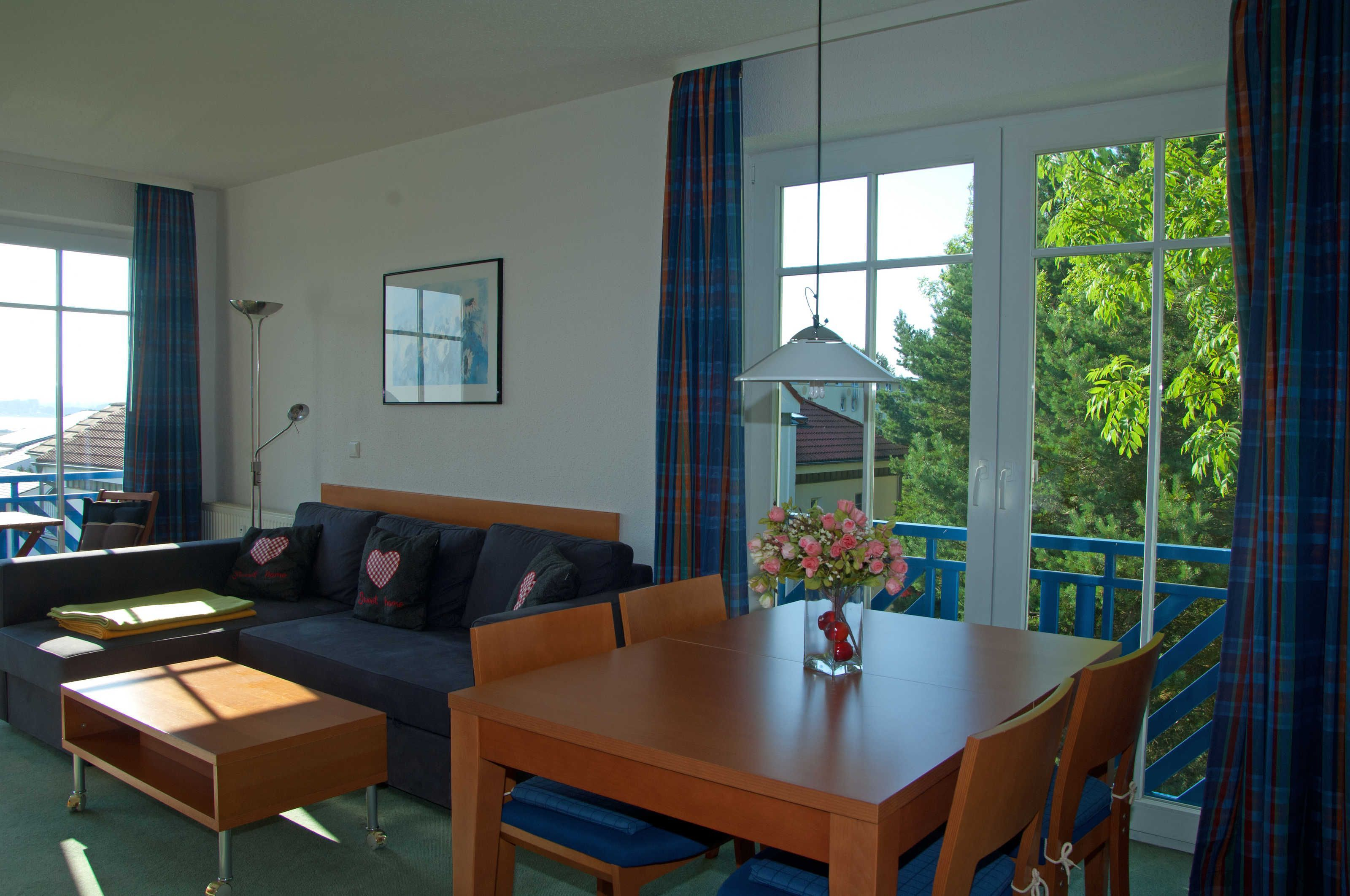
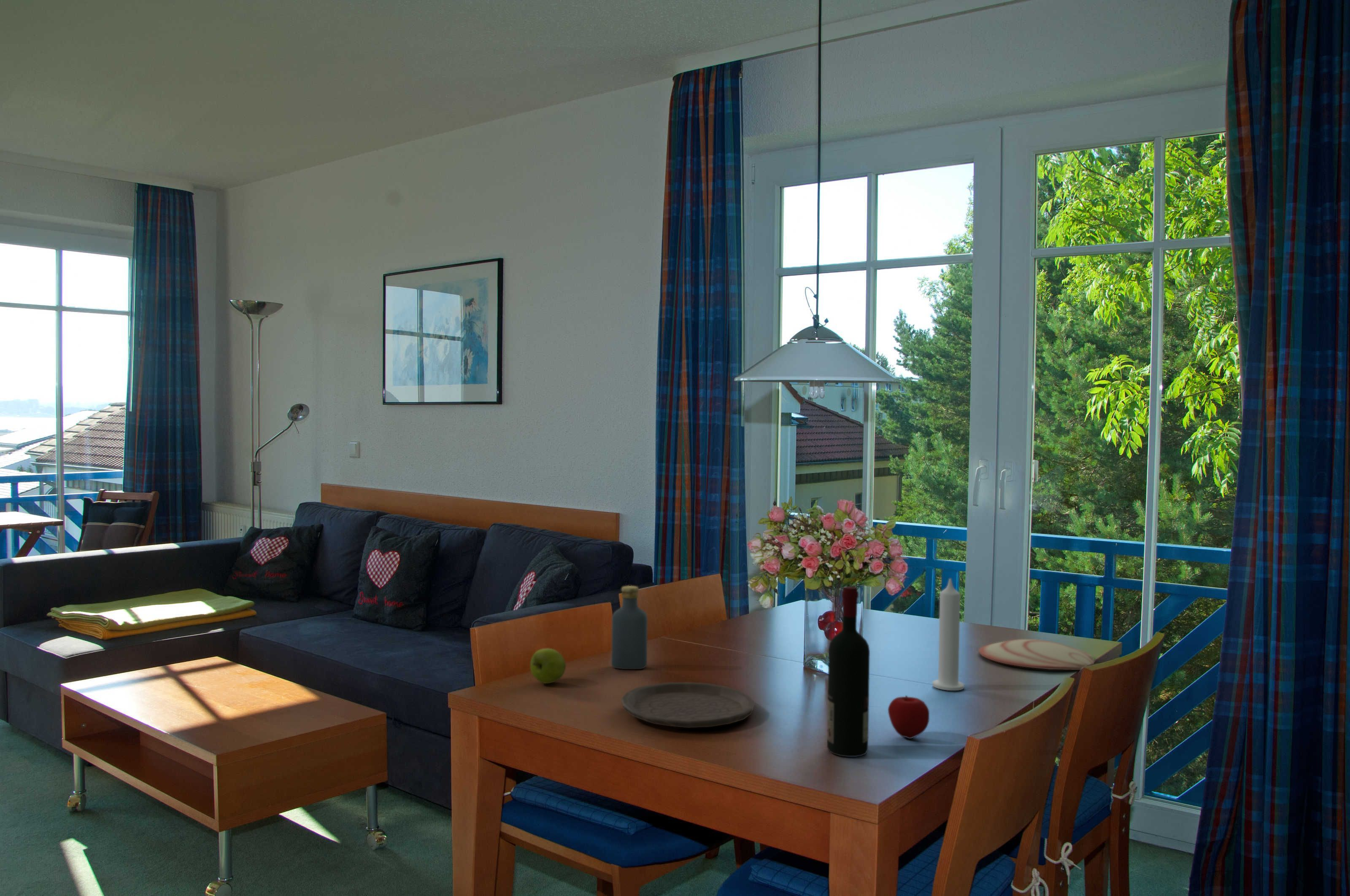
+ plate [978,639,1095,670]
+ apple [888,695,930,739]
+ apple [530,648,566,684]
+ plate [621,682,756,728]
+ alcohol [826,586,870,757]
+ vodka [611,585,648,670]
+ candle [932,578,965,691]
